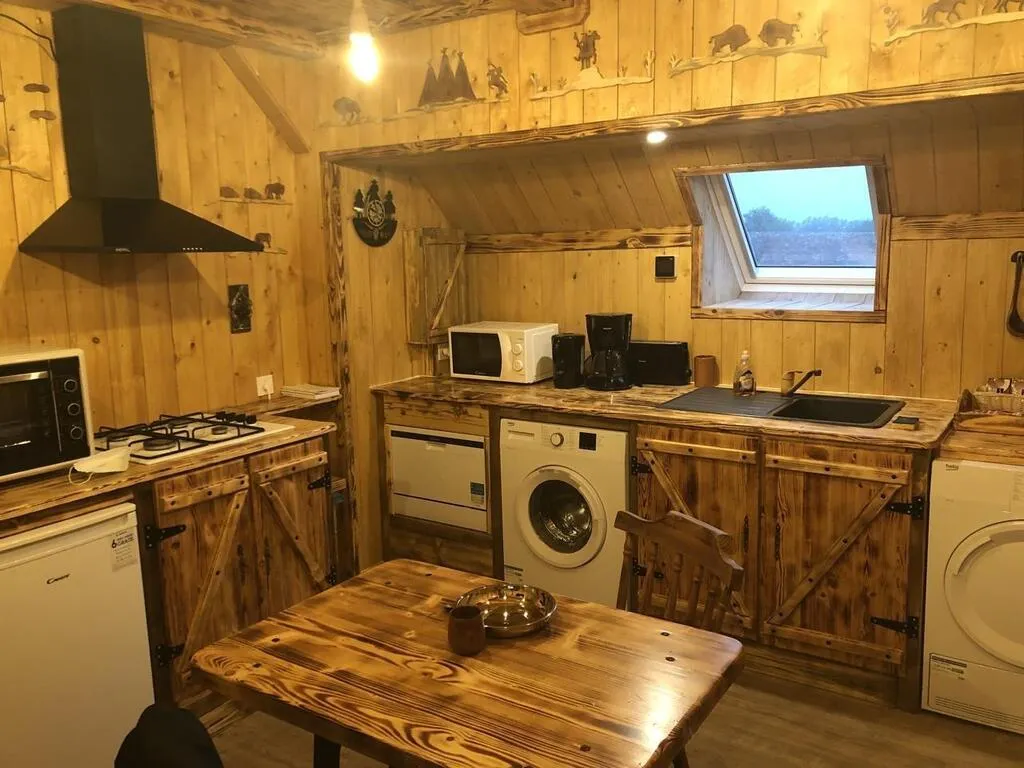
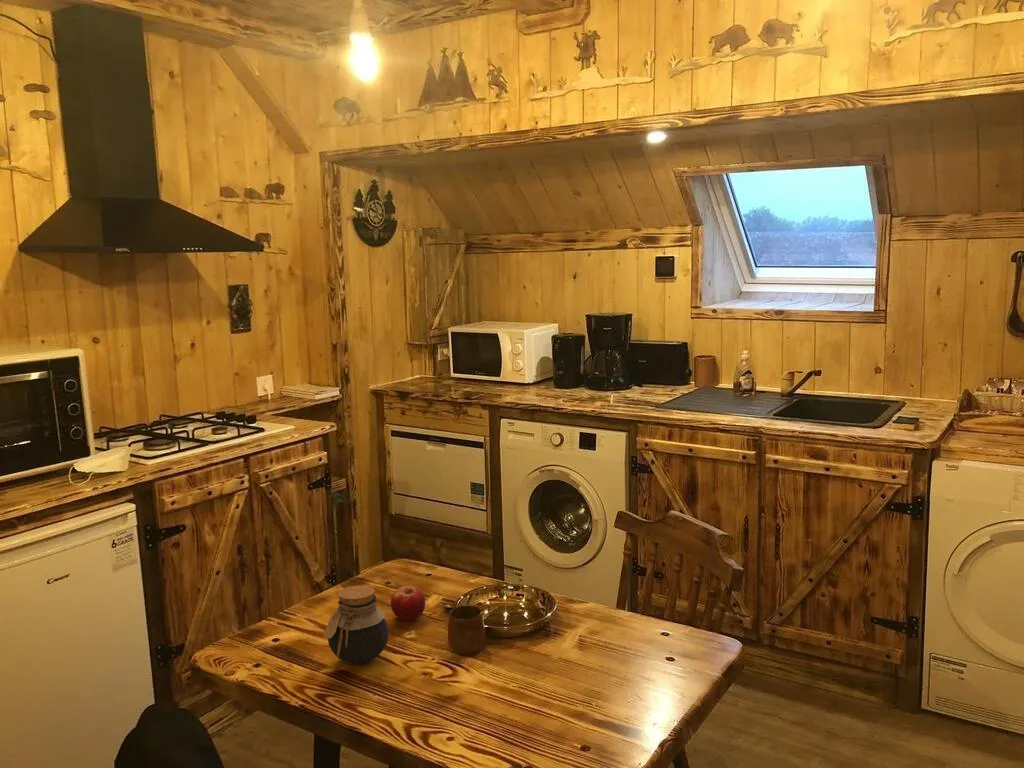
+ fruit [390,584,426,621]
+ jar [323,585,390,665]
